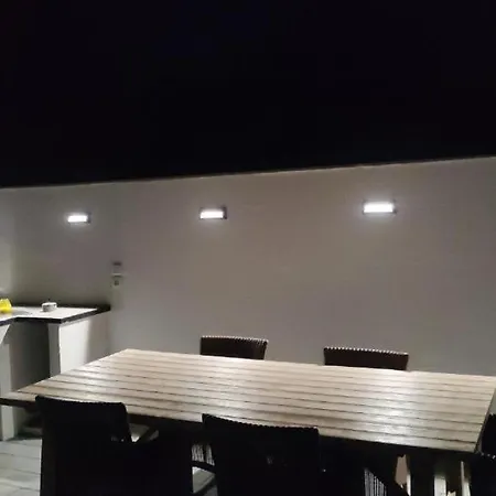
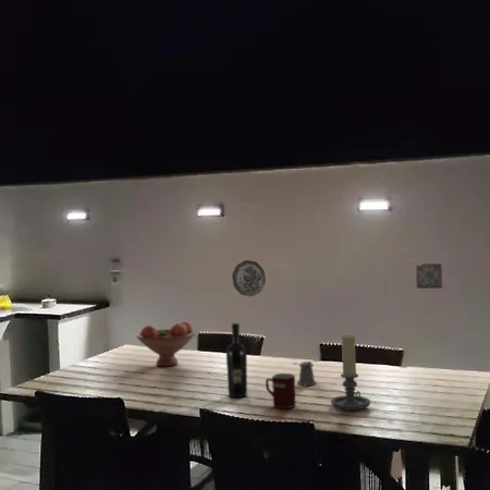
+ decorative plate [231,259,267,297]
+ candle holder [330,333,371,412]
+ mug [265,372,296,409]
+ wine bottle [225,322,248,399]
+ ceramic tile [415,262,443,290]
+ fruit bowl [135,320,196,367]
+ pepper shaker [292,360,318,387]
